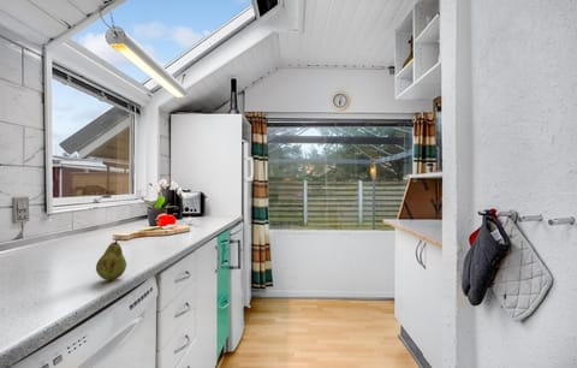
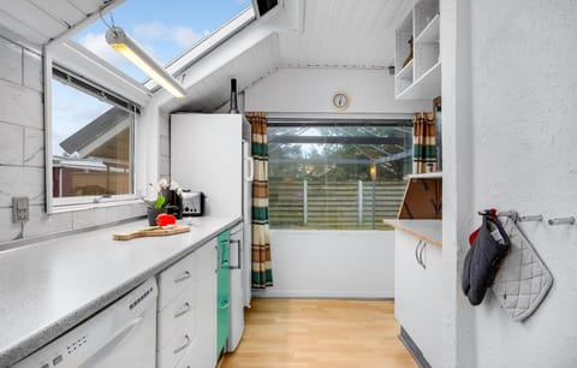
- fruit [95,237,127,281]
